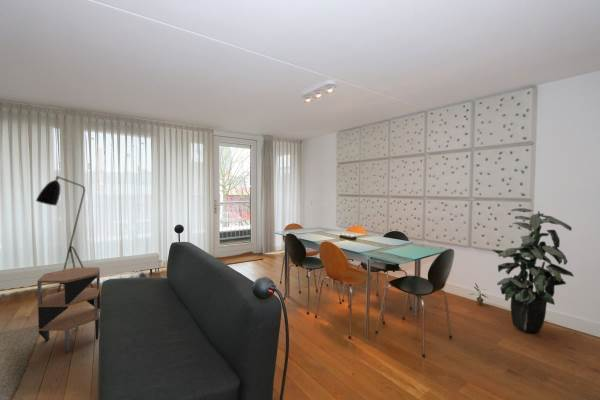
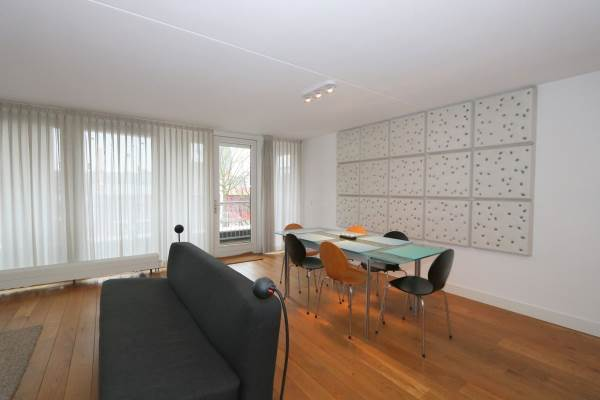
- indoor plant [491,207,575,334]
- side table [36,266,101,353]
- potted plant [468,282,489,306]
- floor lamp [35,175,94,293]
